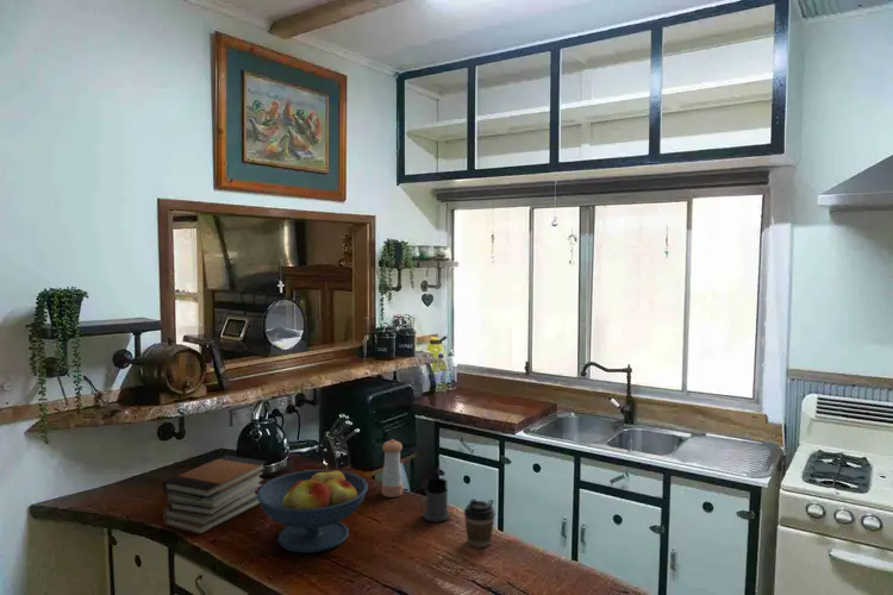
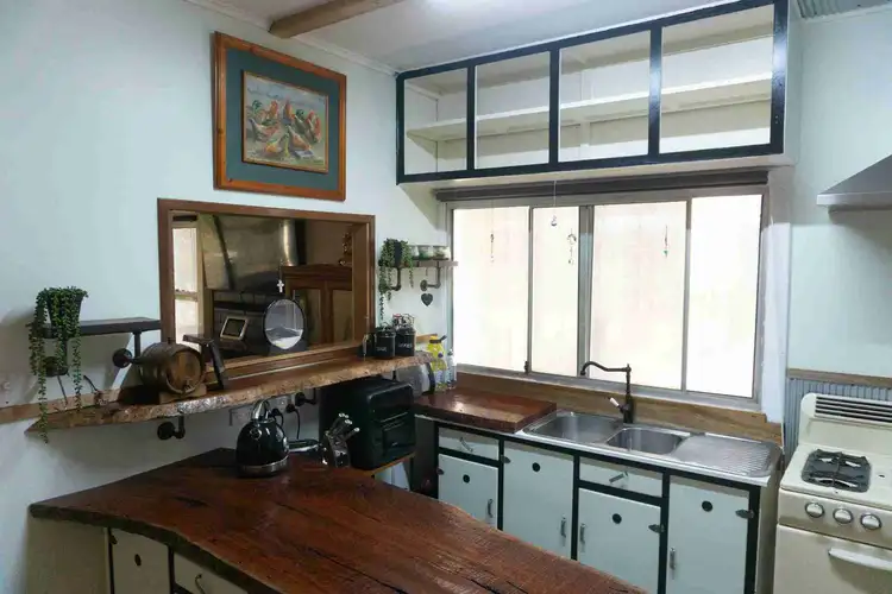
- fruit bowl [256,465,369,555]
- mug [419,477,451,524]
- pepper shaker [381,438,404,499]
- coffee cup [463,497,497,549]
- book stack [161,455,268,536]
